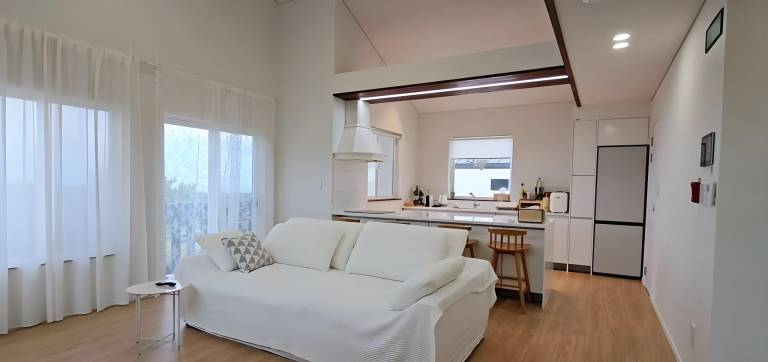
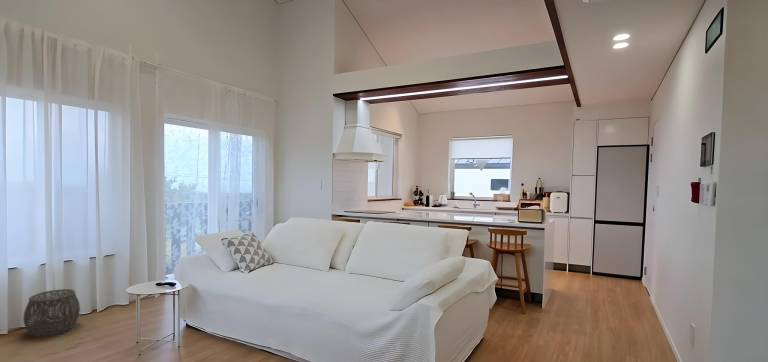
+ woven basket [22,288,81,338]
